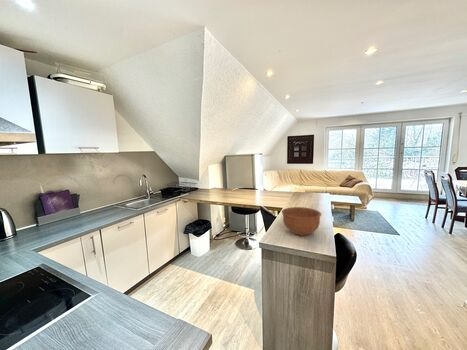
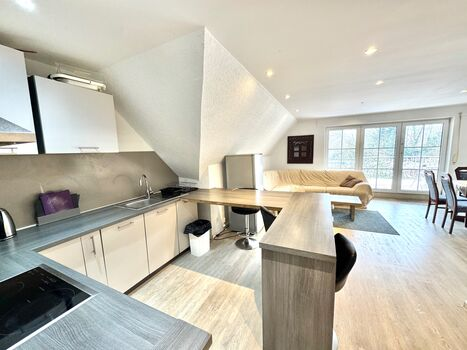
- bowl [281,206,322,237]
